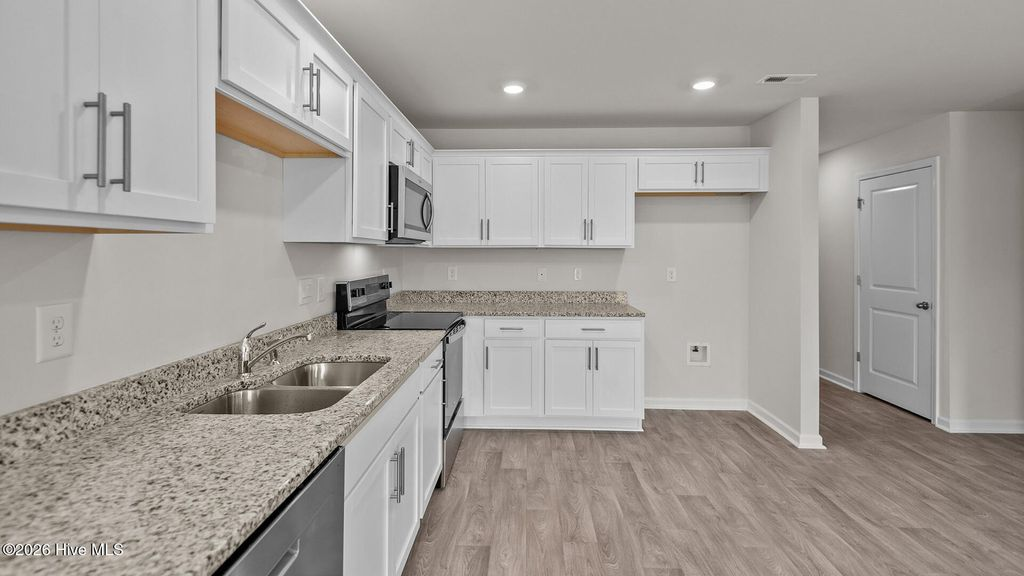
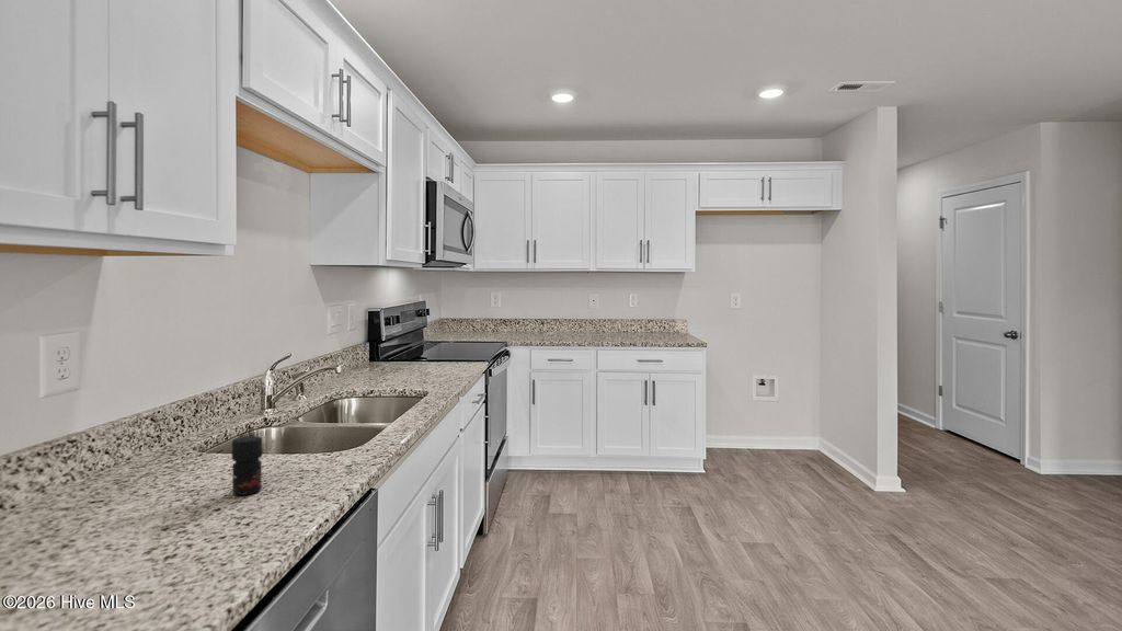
+ jar [231,435,263,496]
